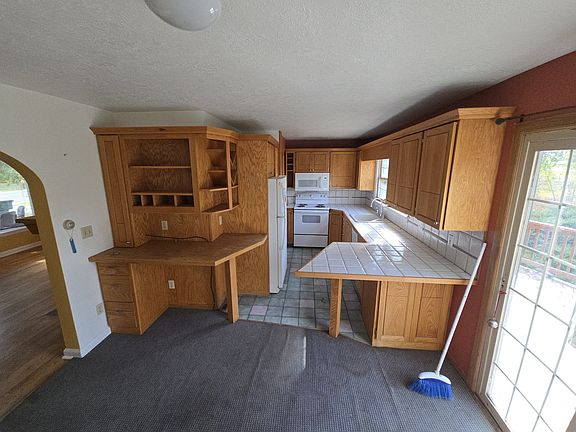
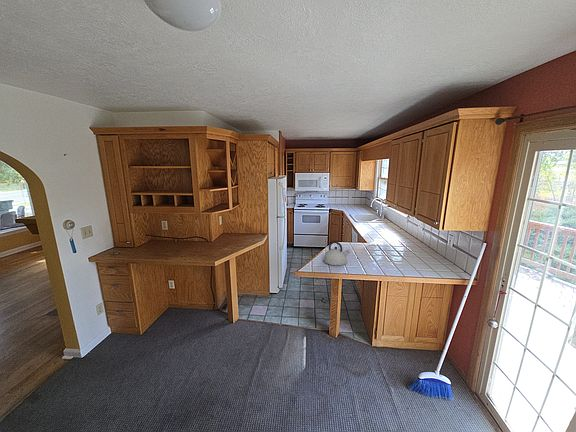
+ kettle [323,240,351,266]
